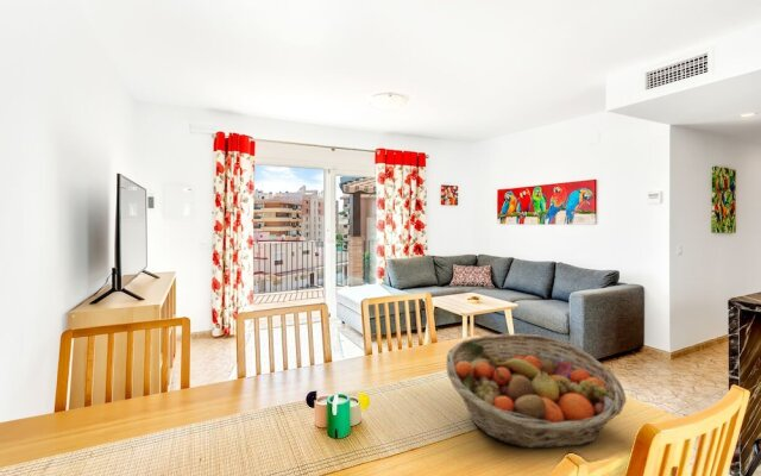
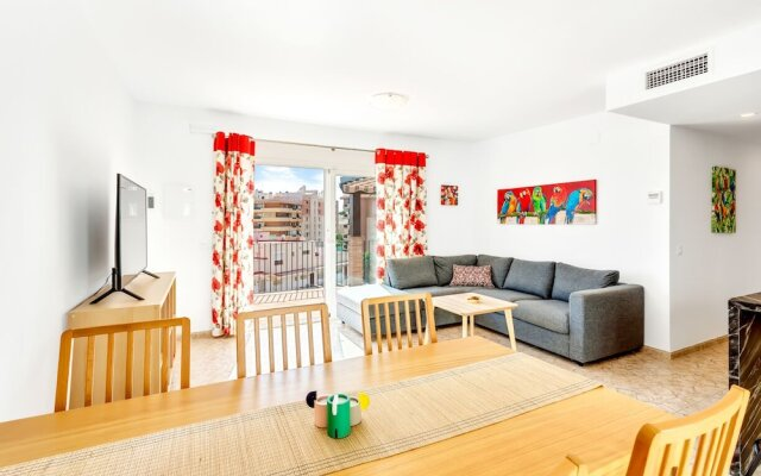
- fruit basket [445,332,628,450]
